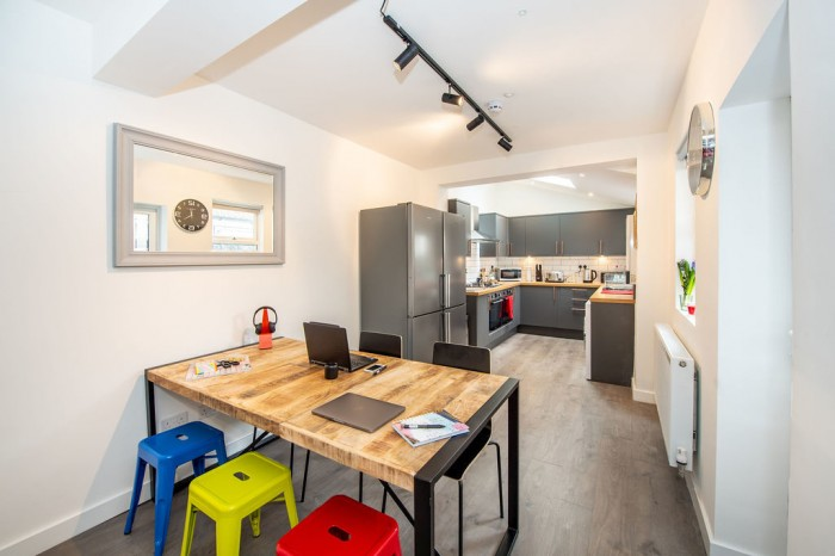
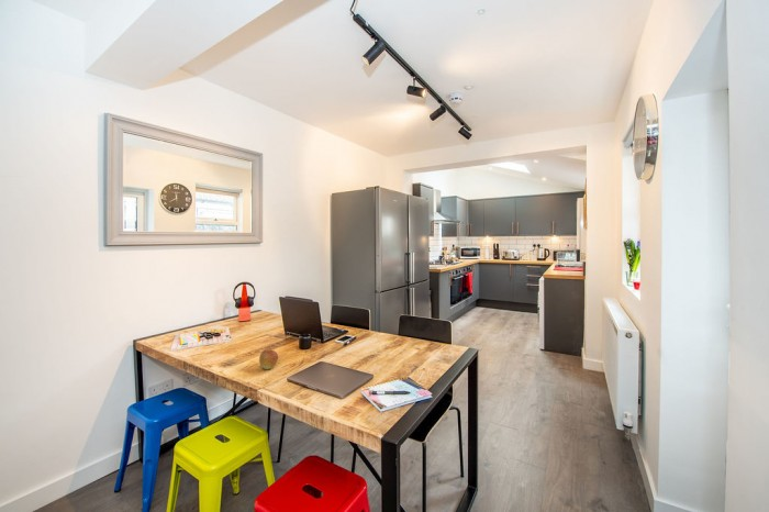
+ apple [258,348,279,370]
